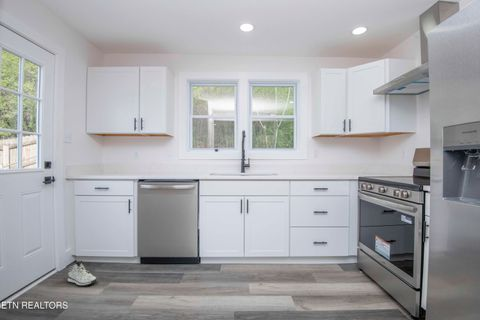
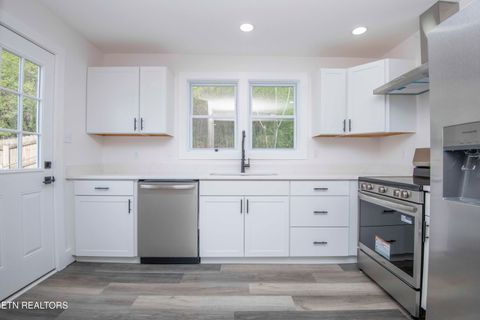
- sneaker [67,260,98,287]
